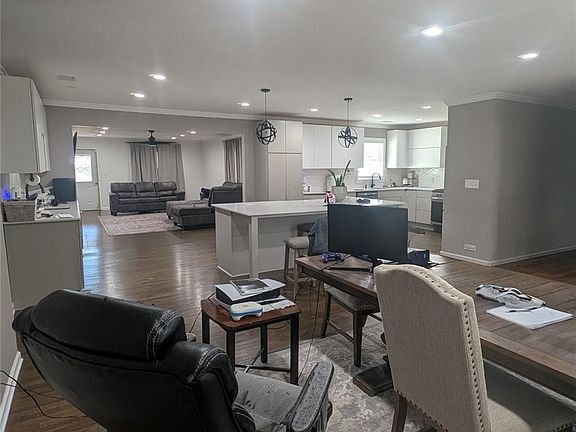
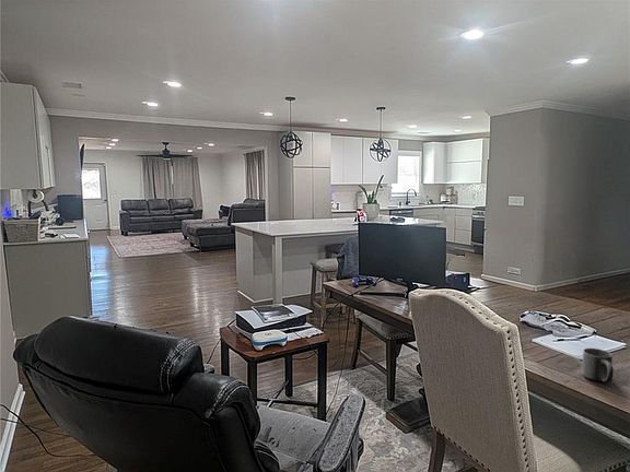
+ mug [581,347,615,385]
